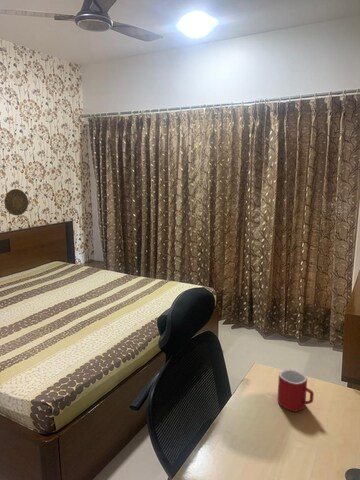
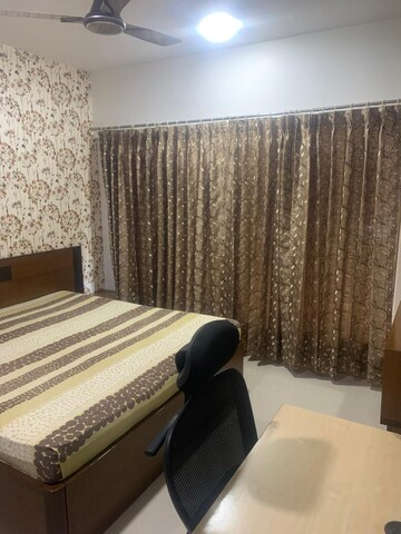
- mug [277,369,315,413]
- decorative plate [4,188,29,217]
